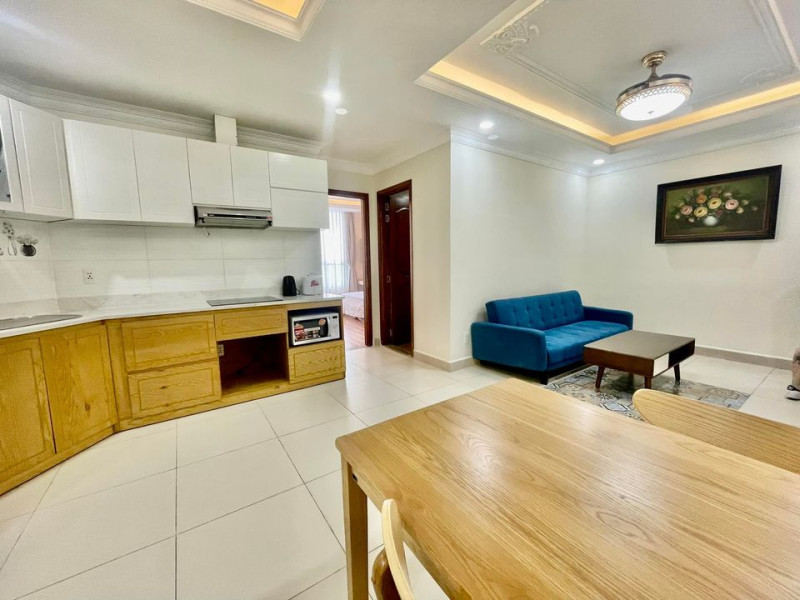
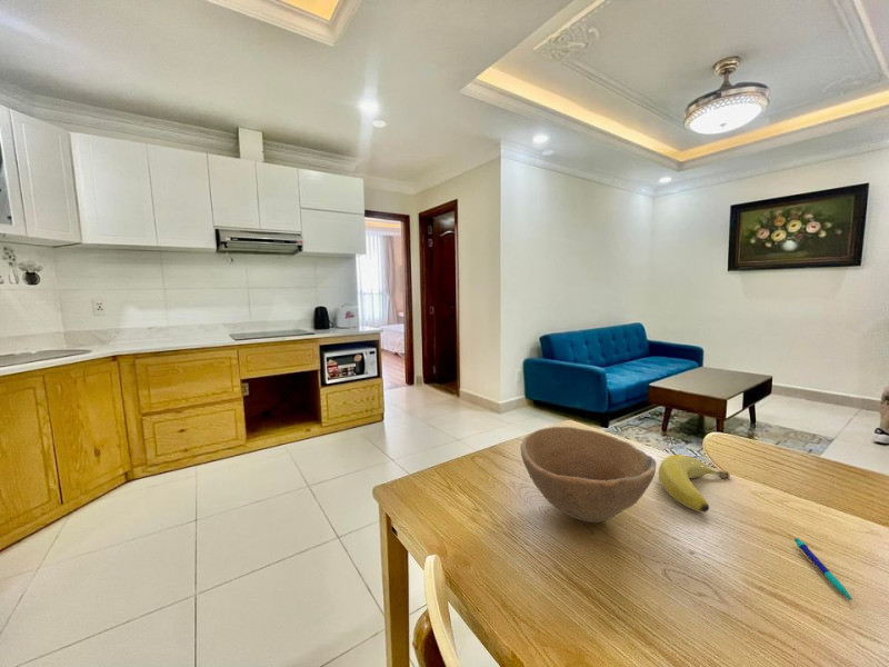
+ pen [793,537,853,603]
+ bowl [519,426,658,524]
+ banana [657,454,731,514]
